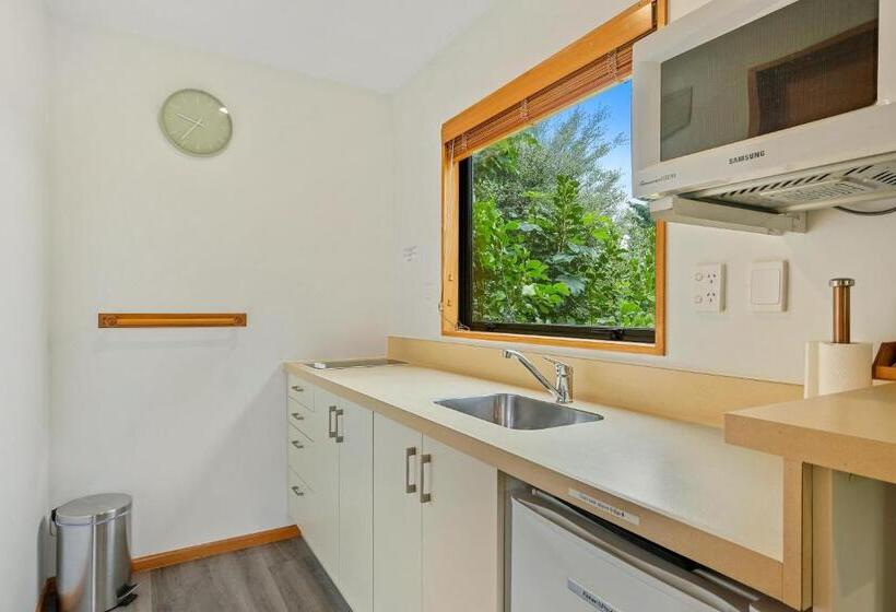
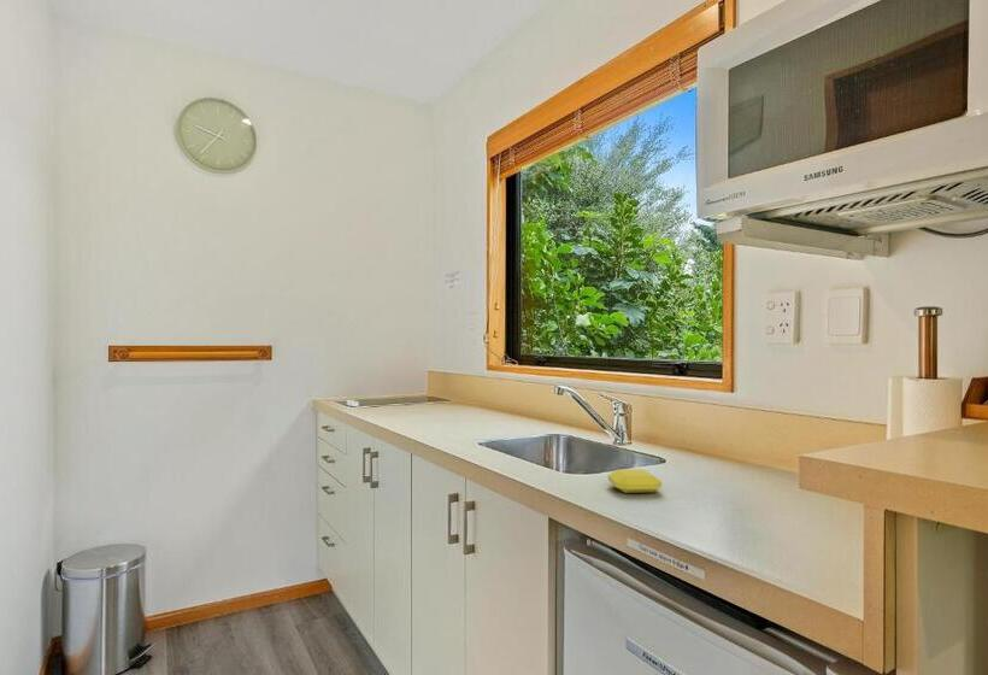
+ soap bar [607,468,663,494]
